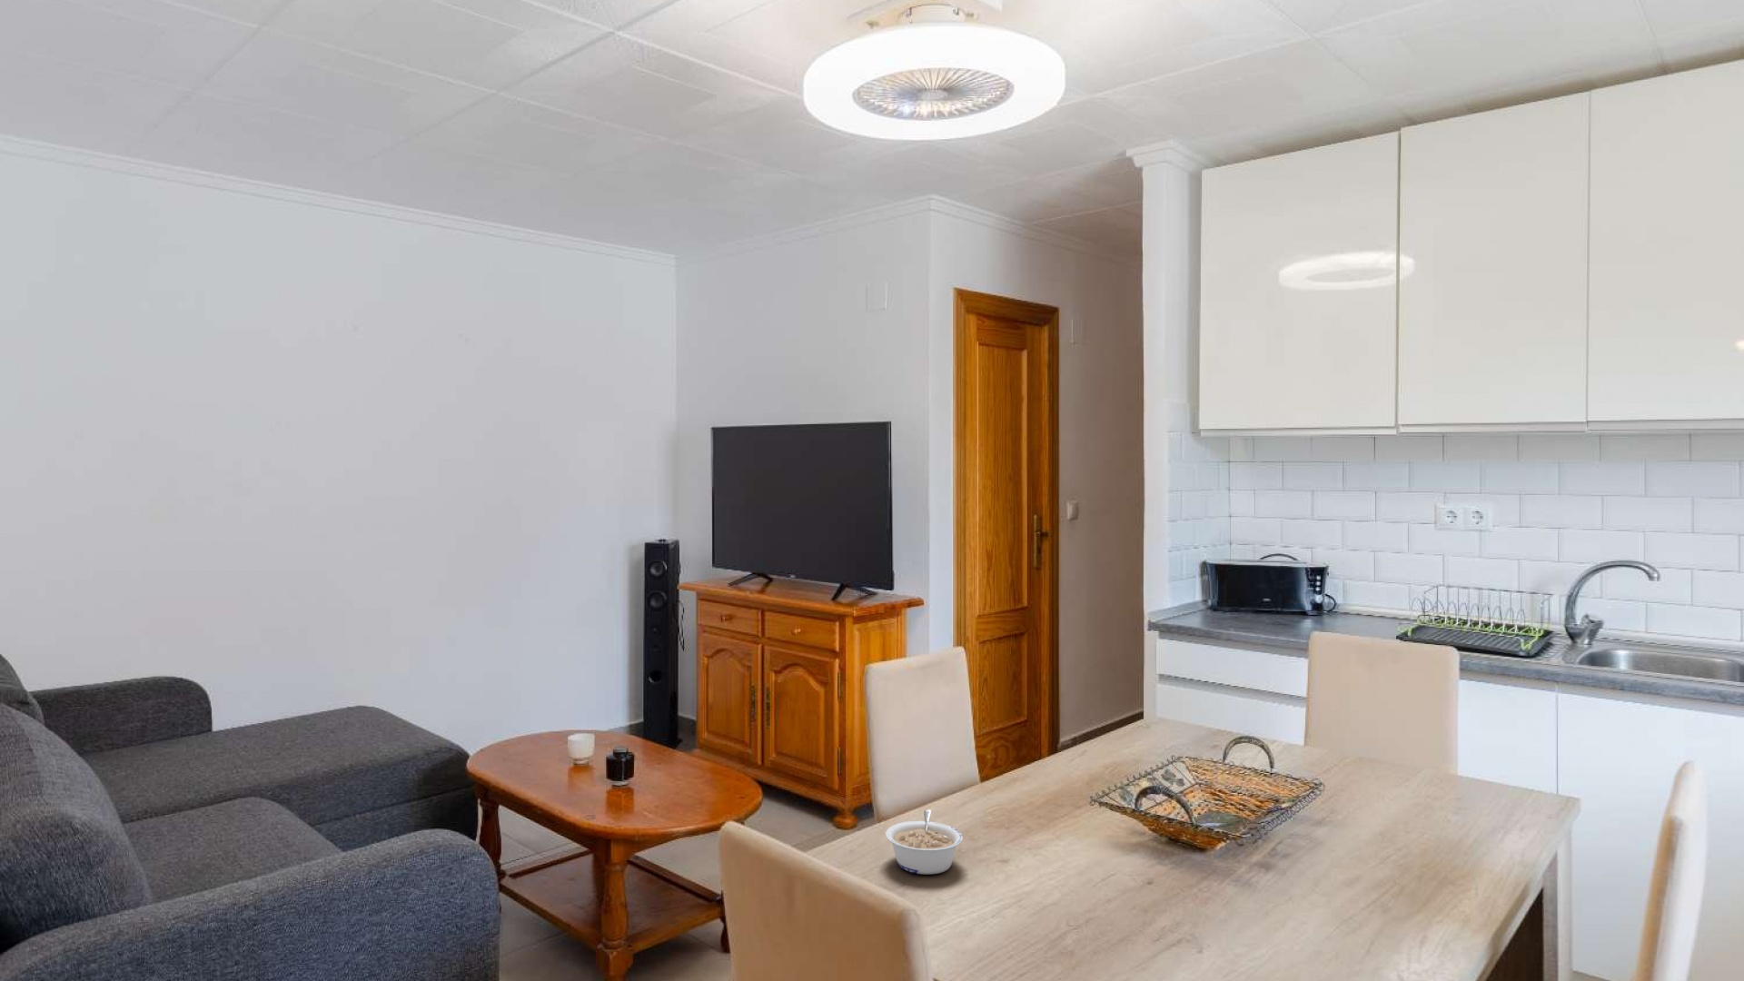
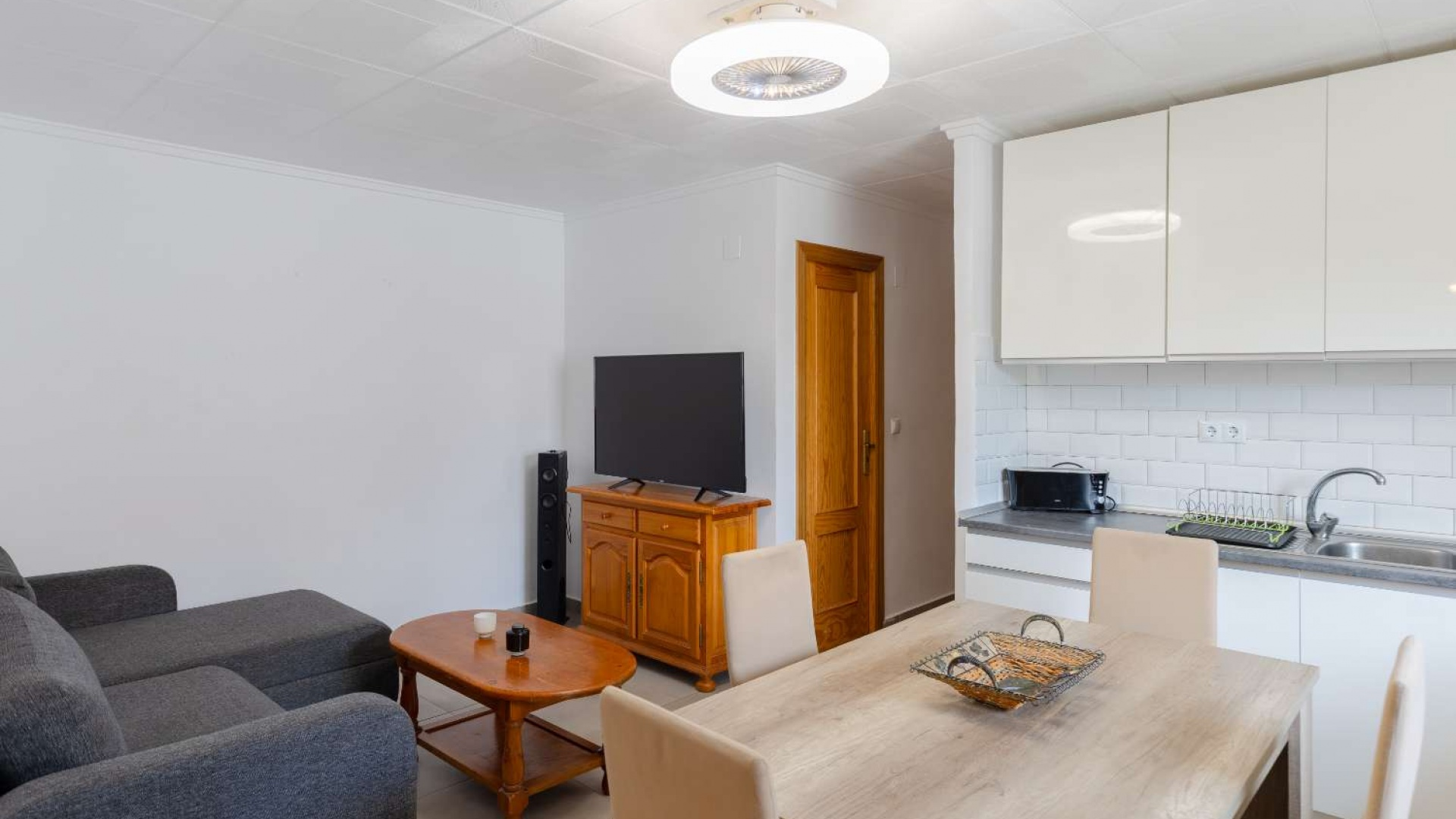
- legume [885,809,964,876]
